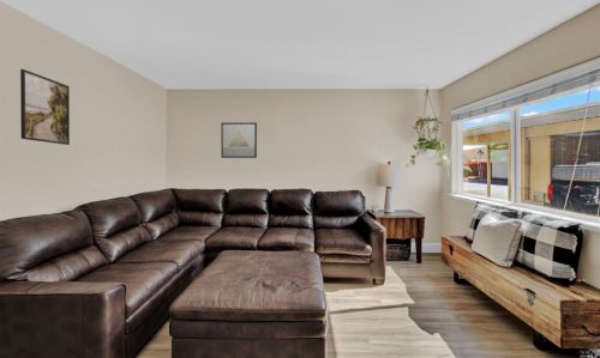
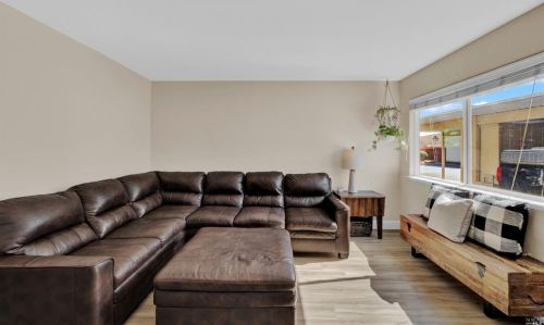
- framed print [19,68,71,146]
- wall art [220,122,258,159]
